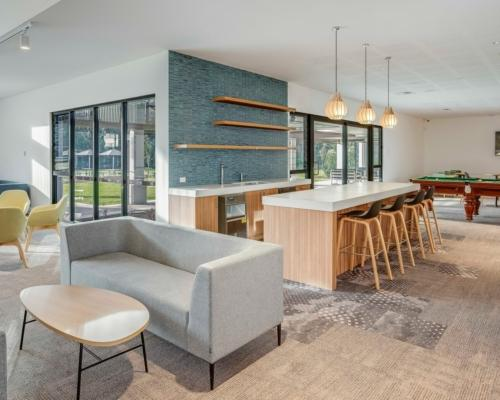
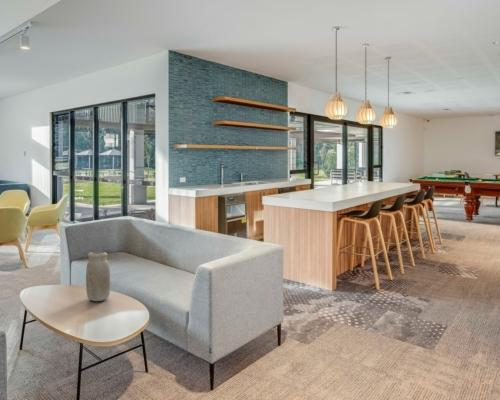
+ vase [85,251,111,302]
